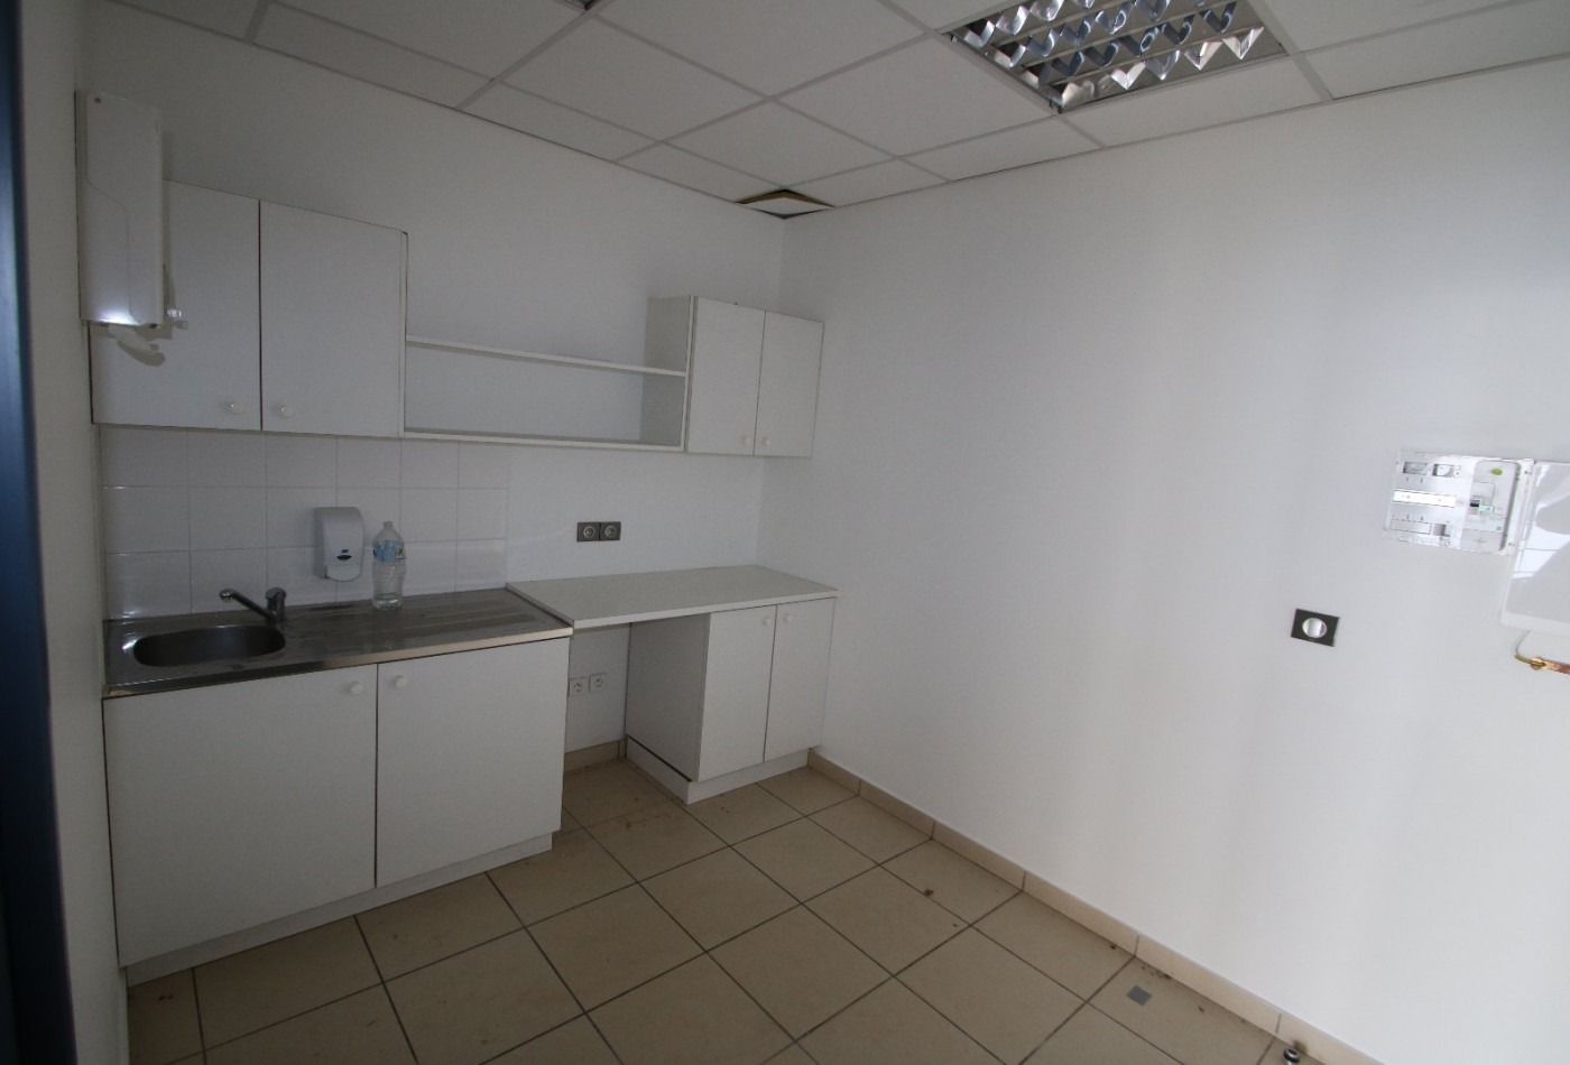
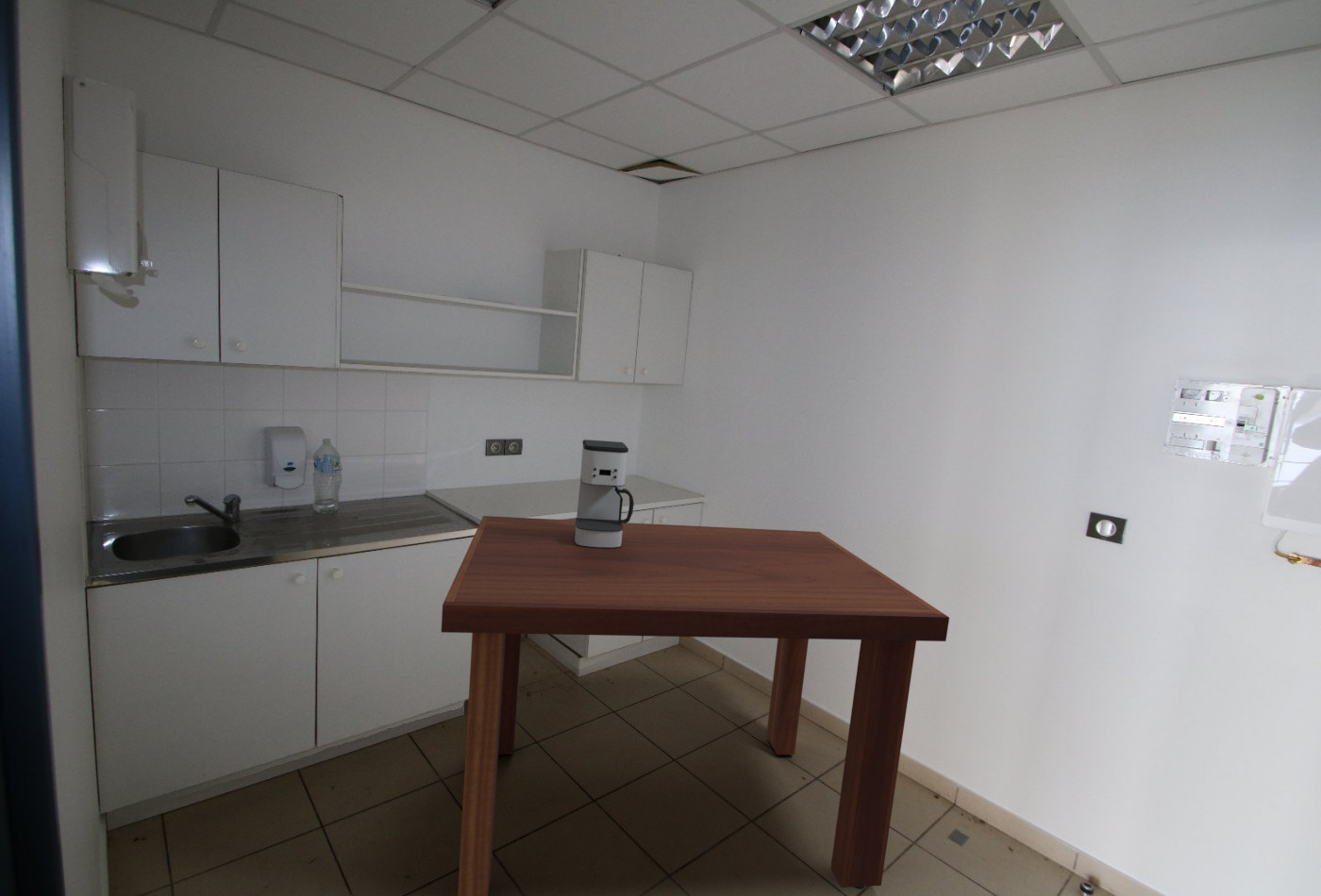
+ coffee maker [575,439,635,549]
+ dining table [441,515,950,896]
